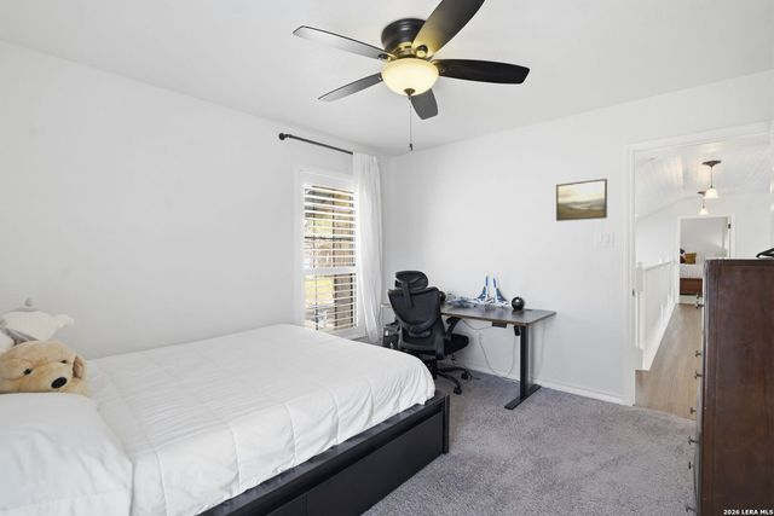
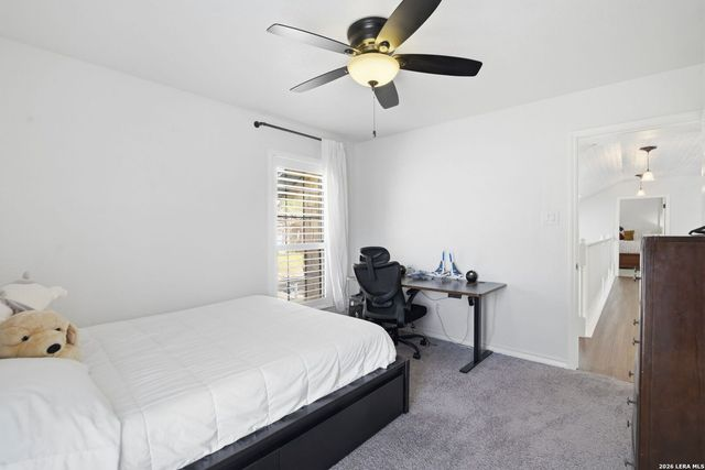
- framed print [555,178,608,222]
